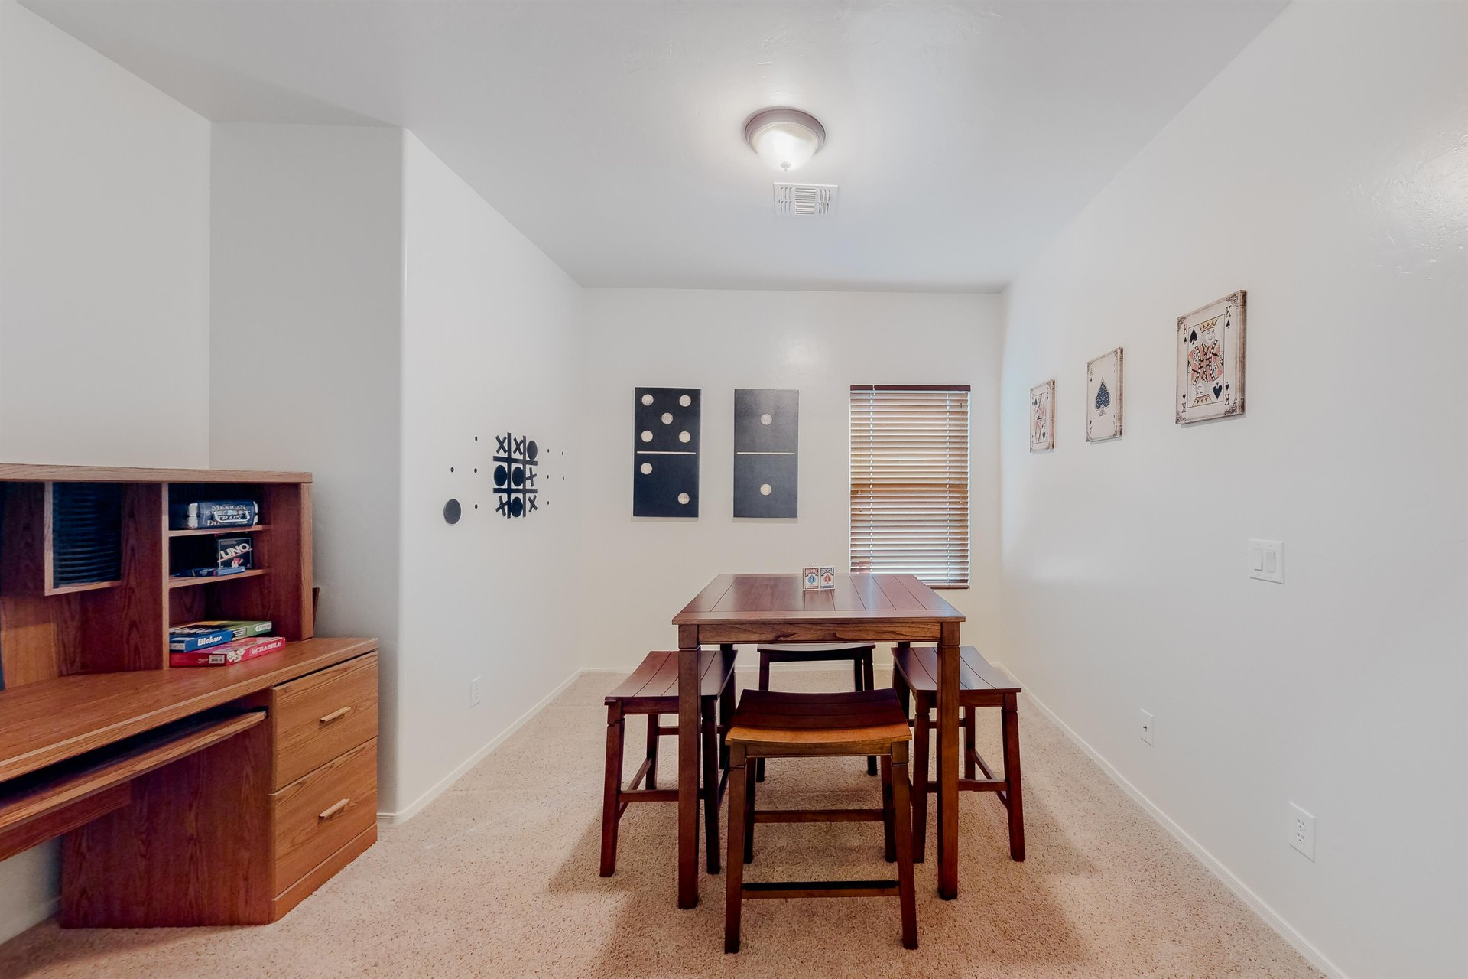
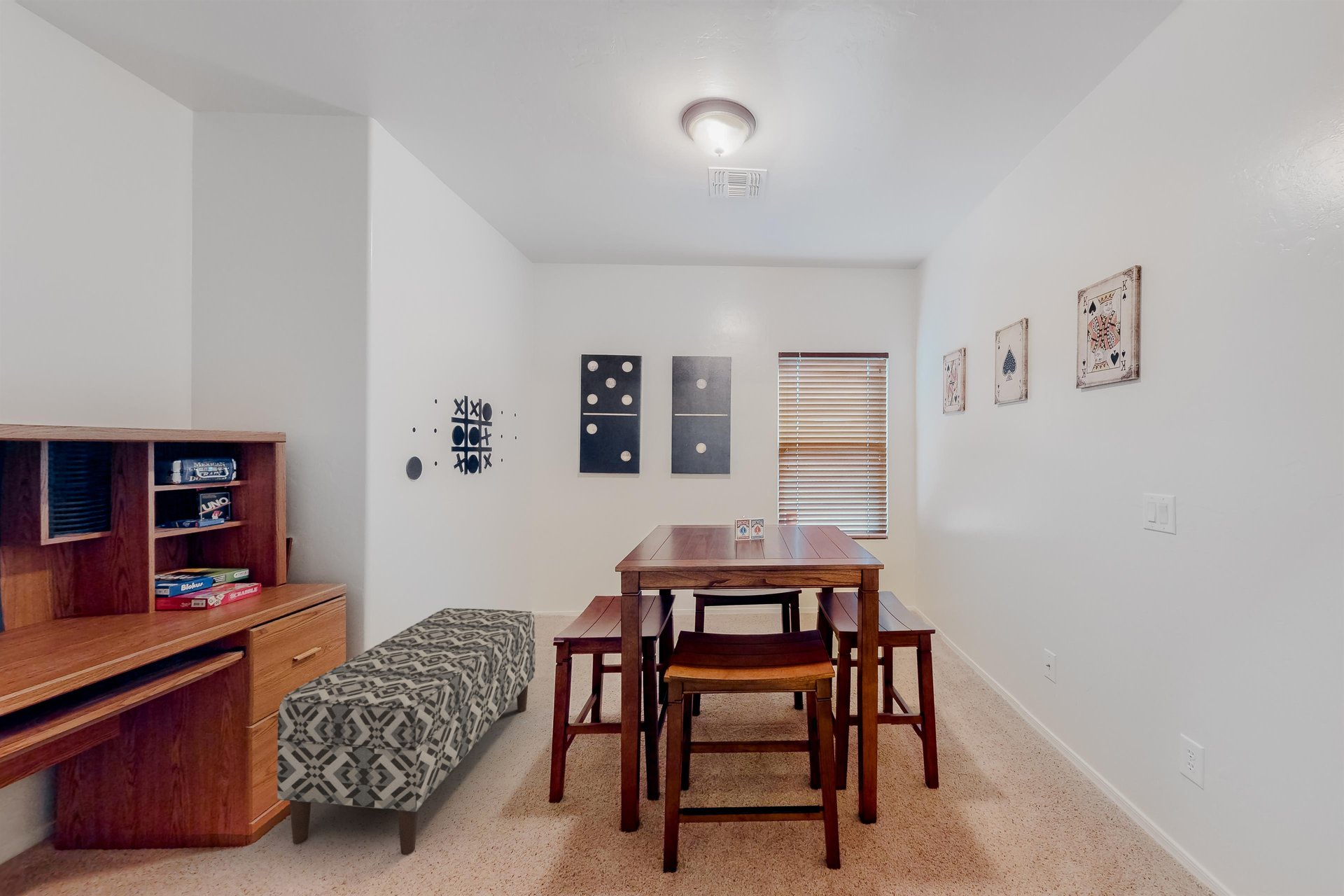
+ bench [276,608,536,855]
